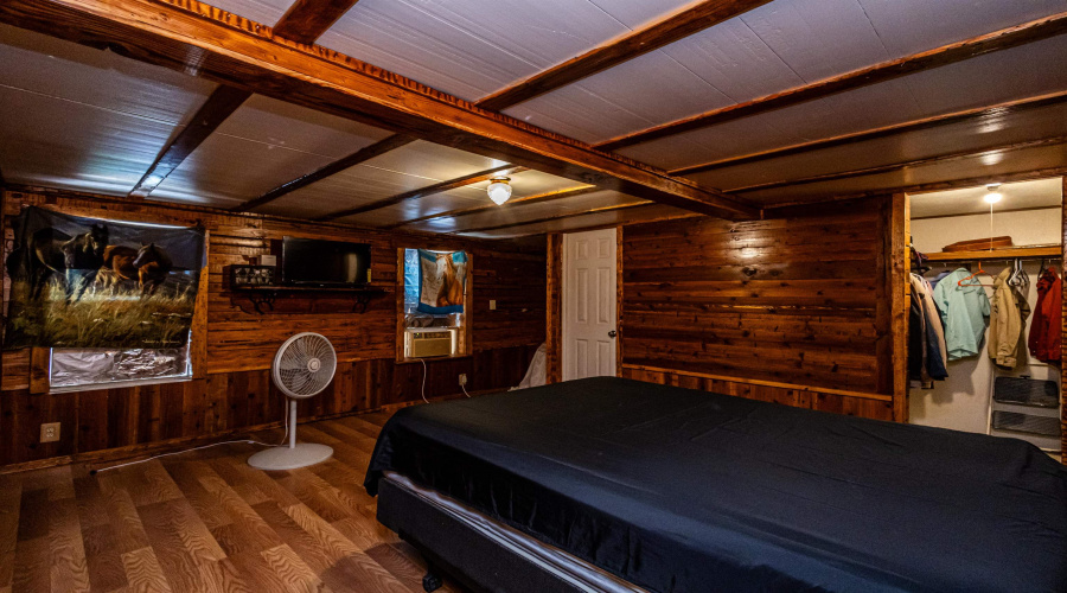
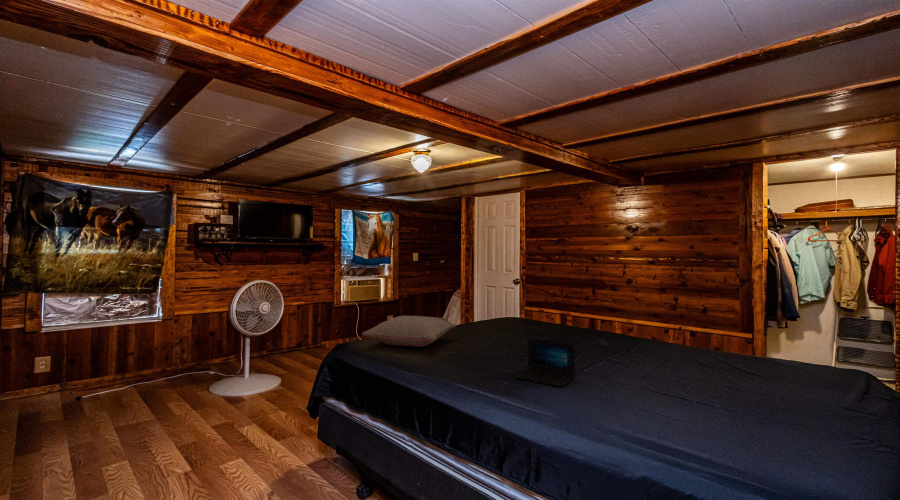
+ pillow [361,315,458,348]
+ laptop [514,337,576,388]
